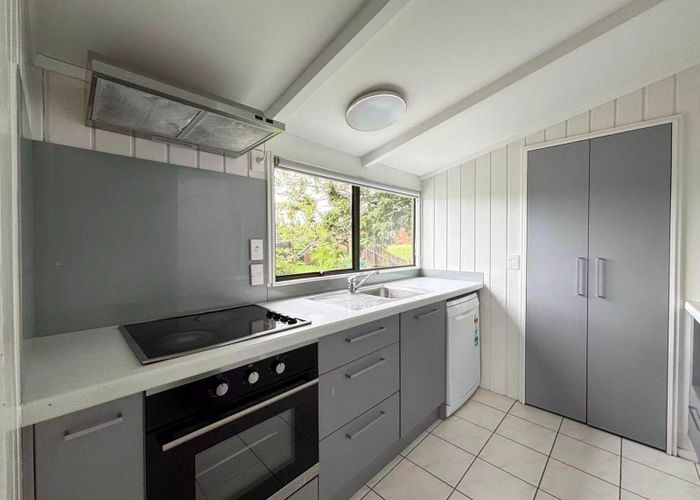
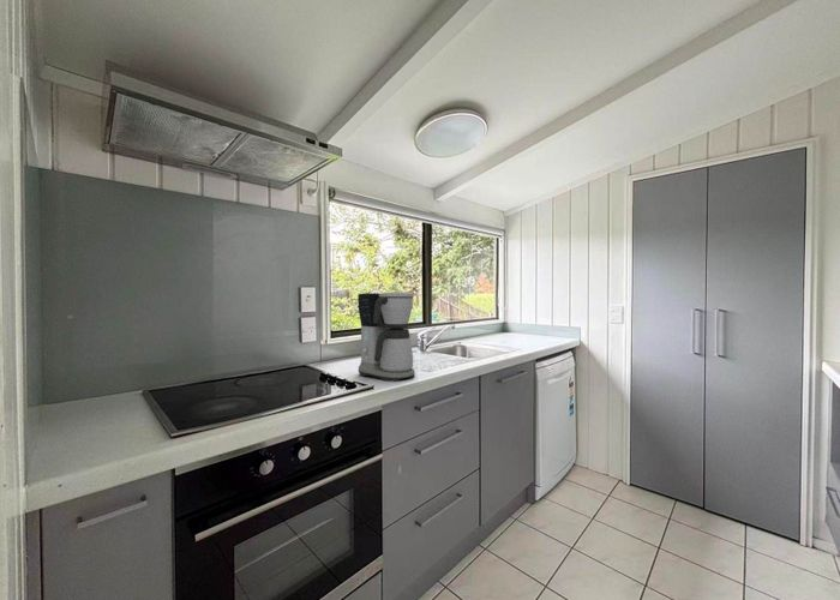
+ coffee maker [356,290,416,383]
